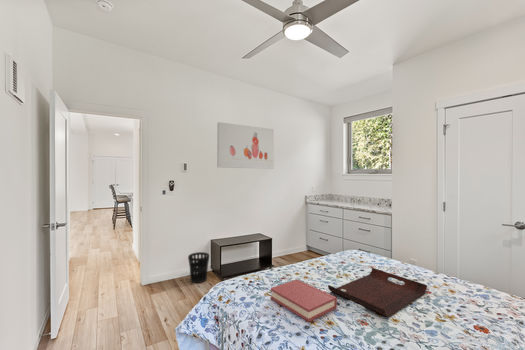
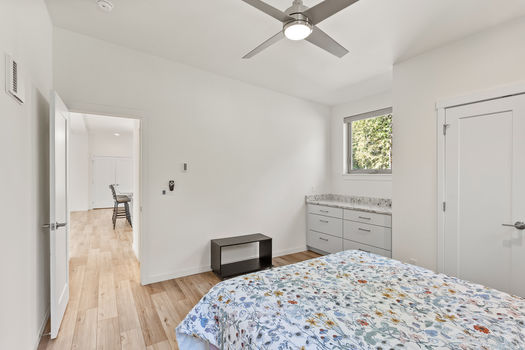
- wall art [216,121,274,170]
- hardback book [270,279,338,323]
- wastebasket [187,251,210,284]
- serving tray [327,267,428,318]
